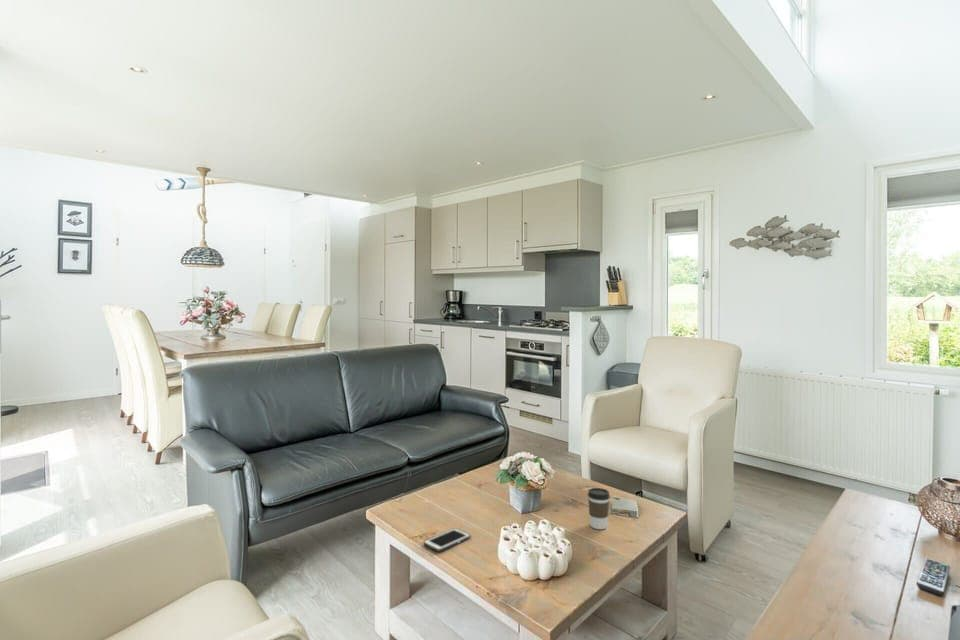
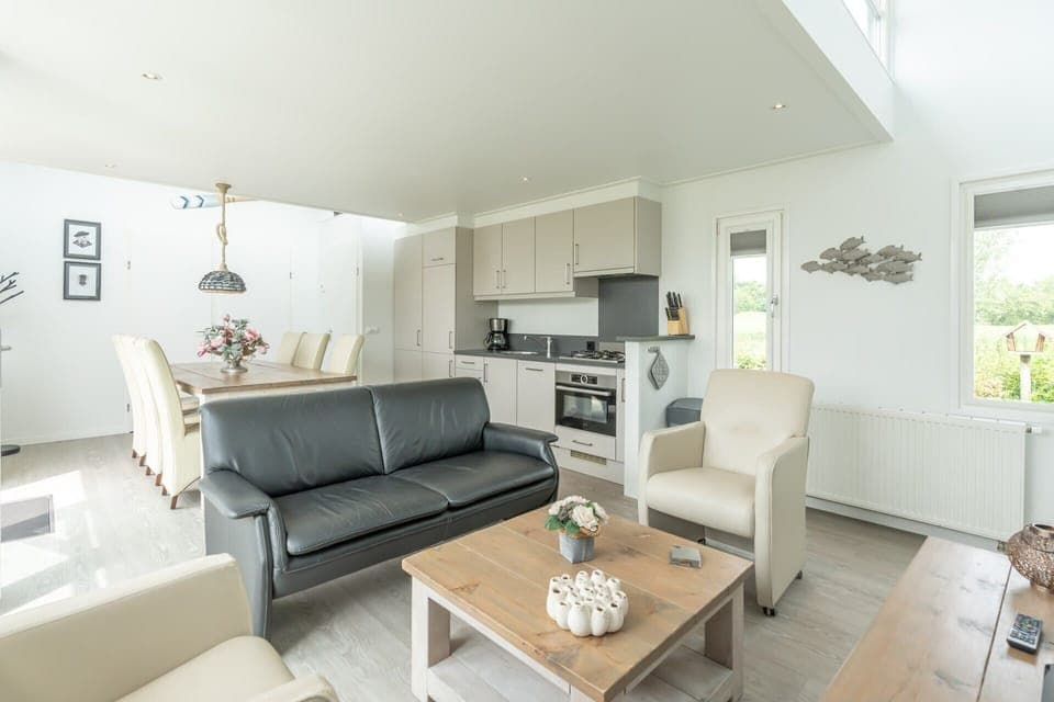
- coffee cup [587,487,611,530]
- cell phone [423,527,472,553]
